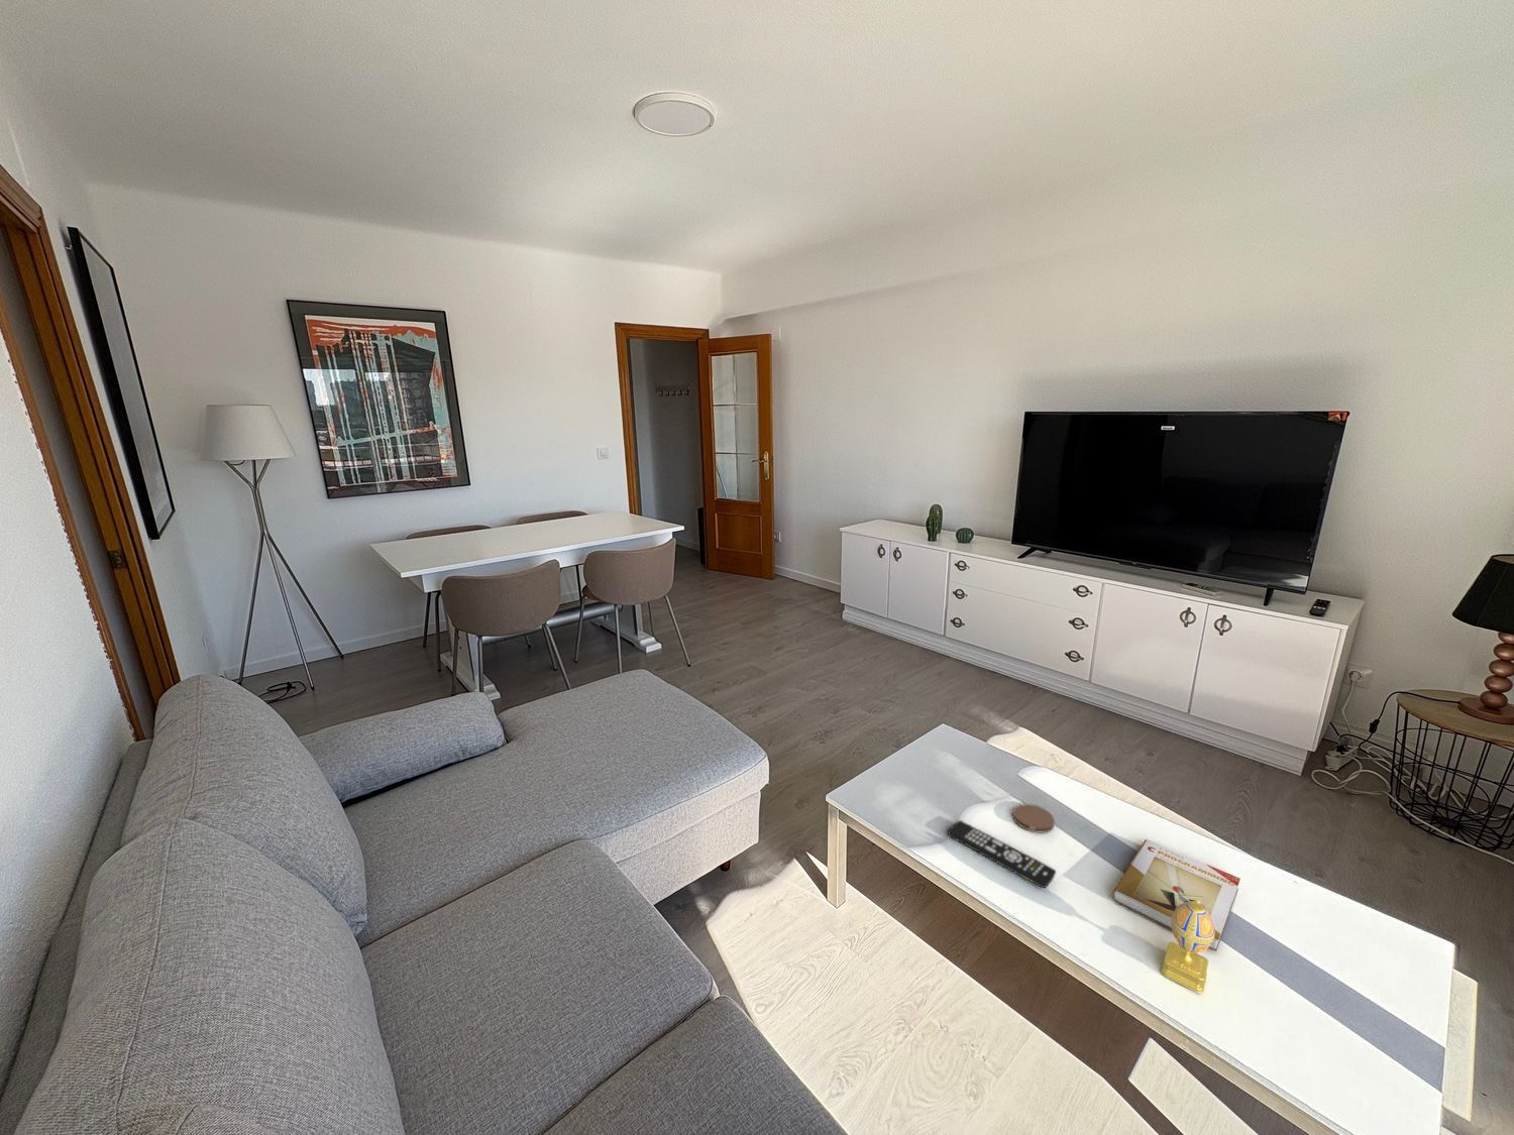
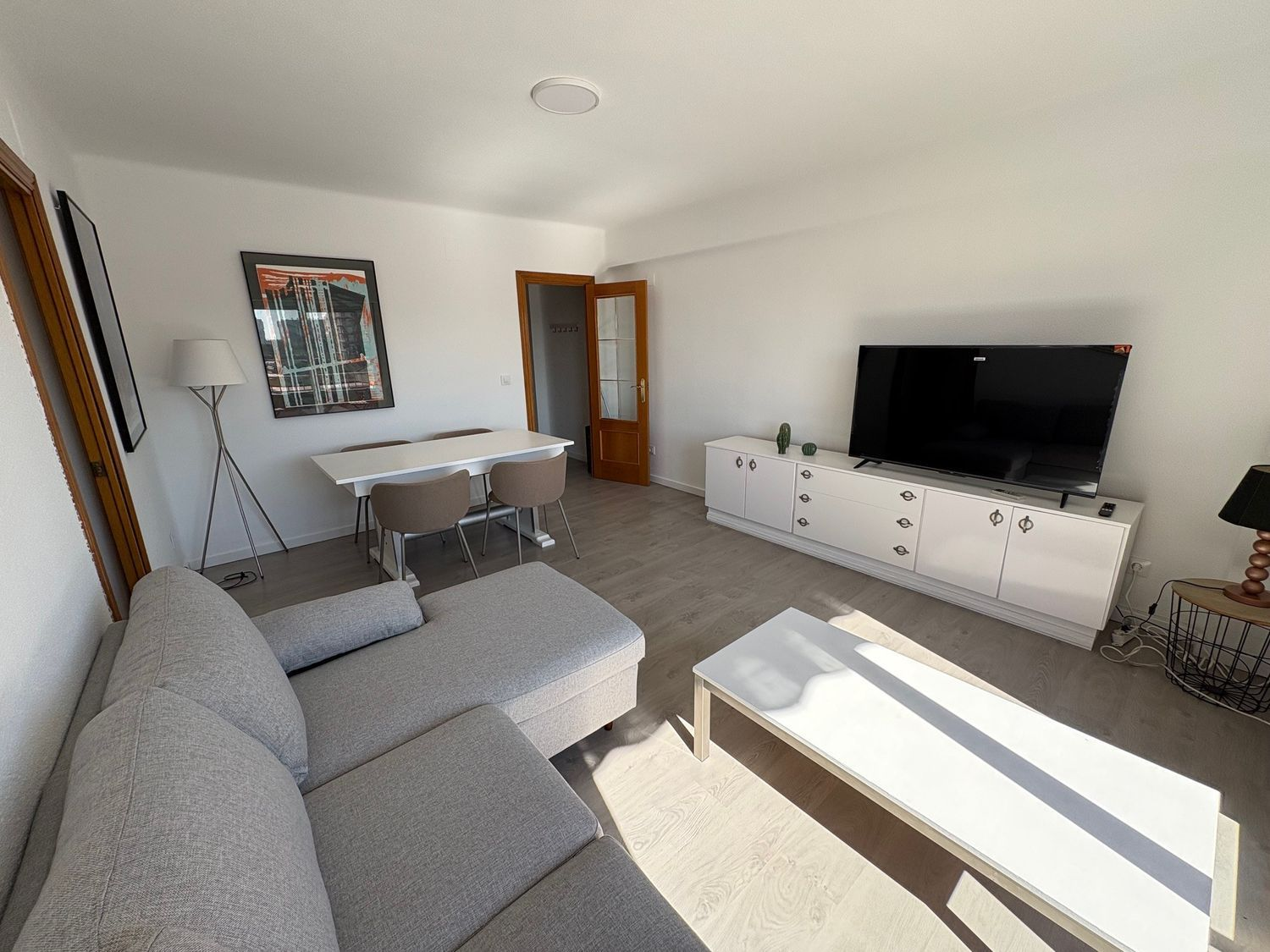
- coaster [1011,804,1056,835]
- book [1111,838,1241,953]
- decorative egg [1160,900,1215,994]
- remote control [947,820,1056,889]
